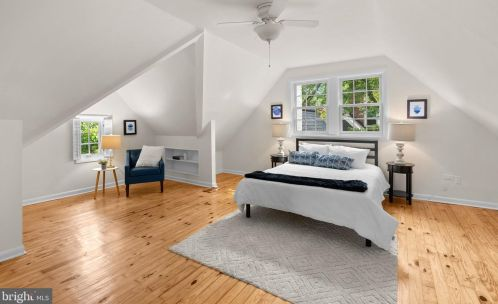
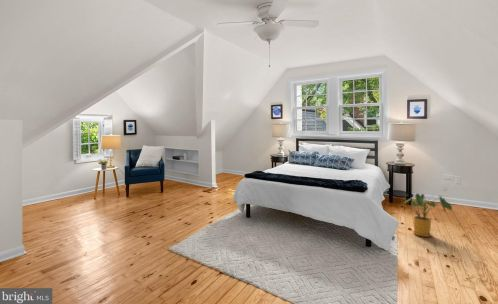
+ house plant [398,193,453,238]
